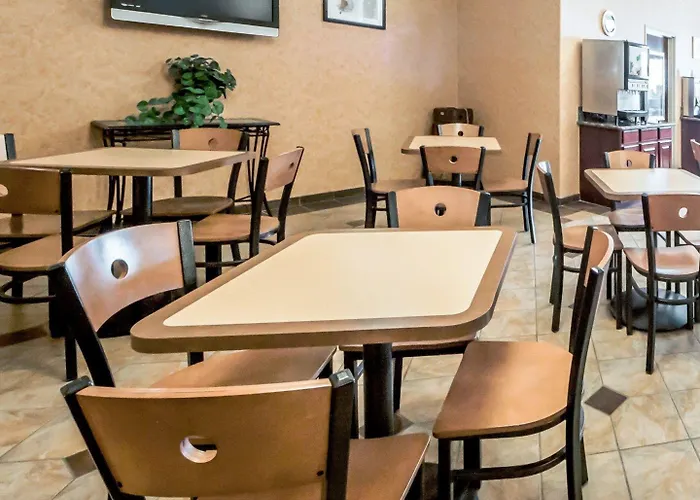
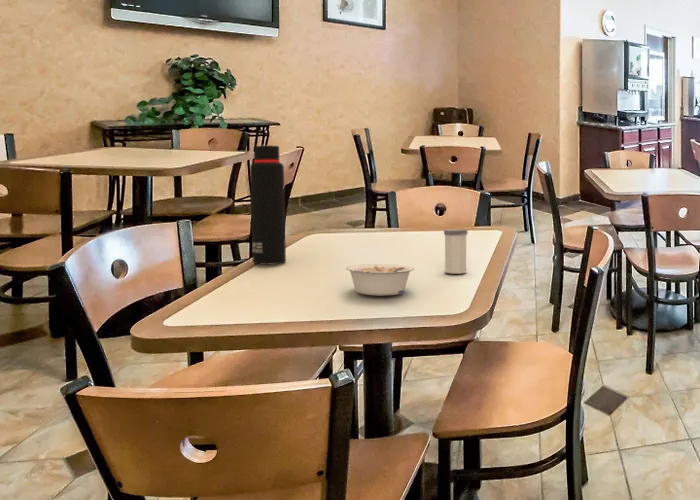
+ water bottle [249,144,287,266]
+ legume [344,263,416,297]
+ salt shaker [443,228,468,274]
